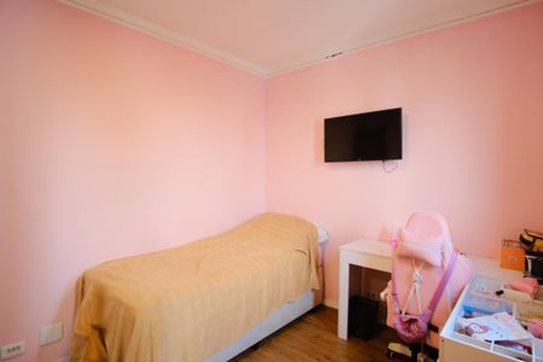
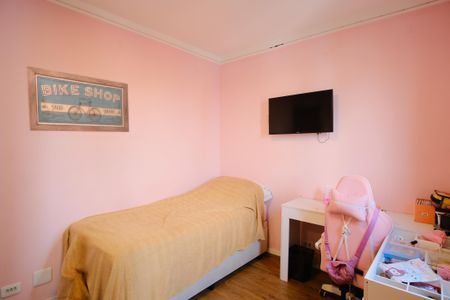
+ wall art [26,65,130,133]
